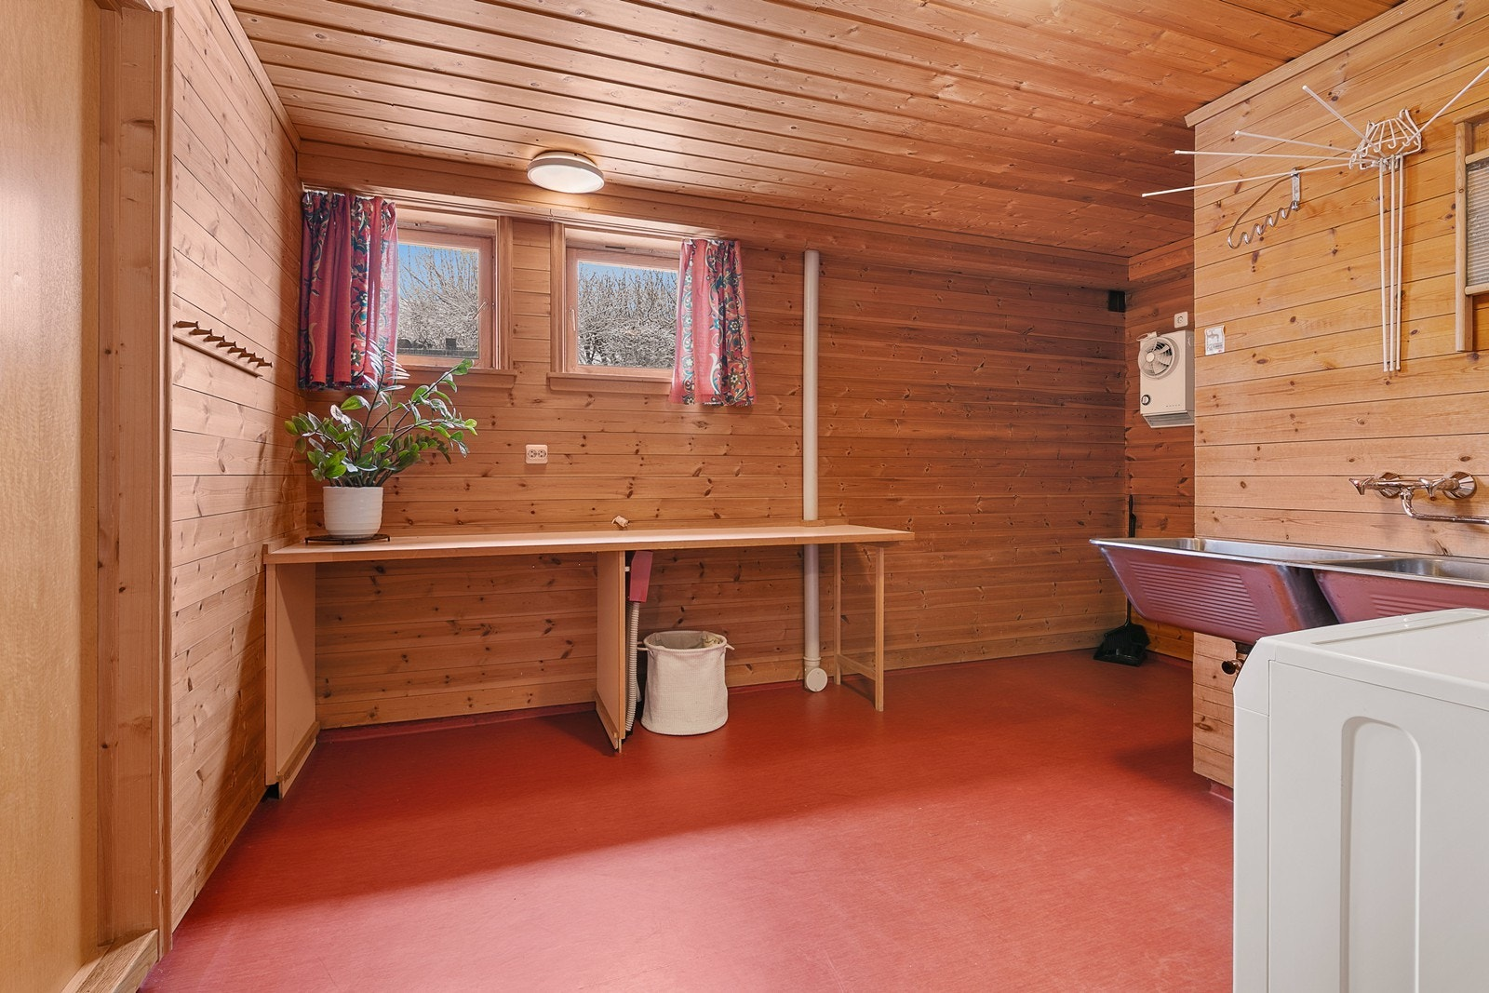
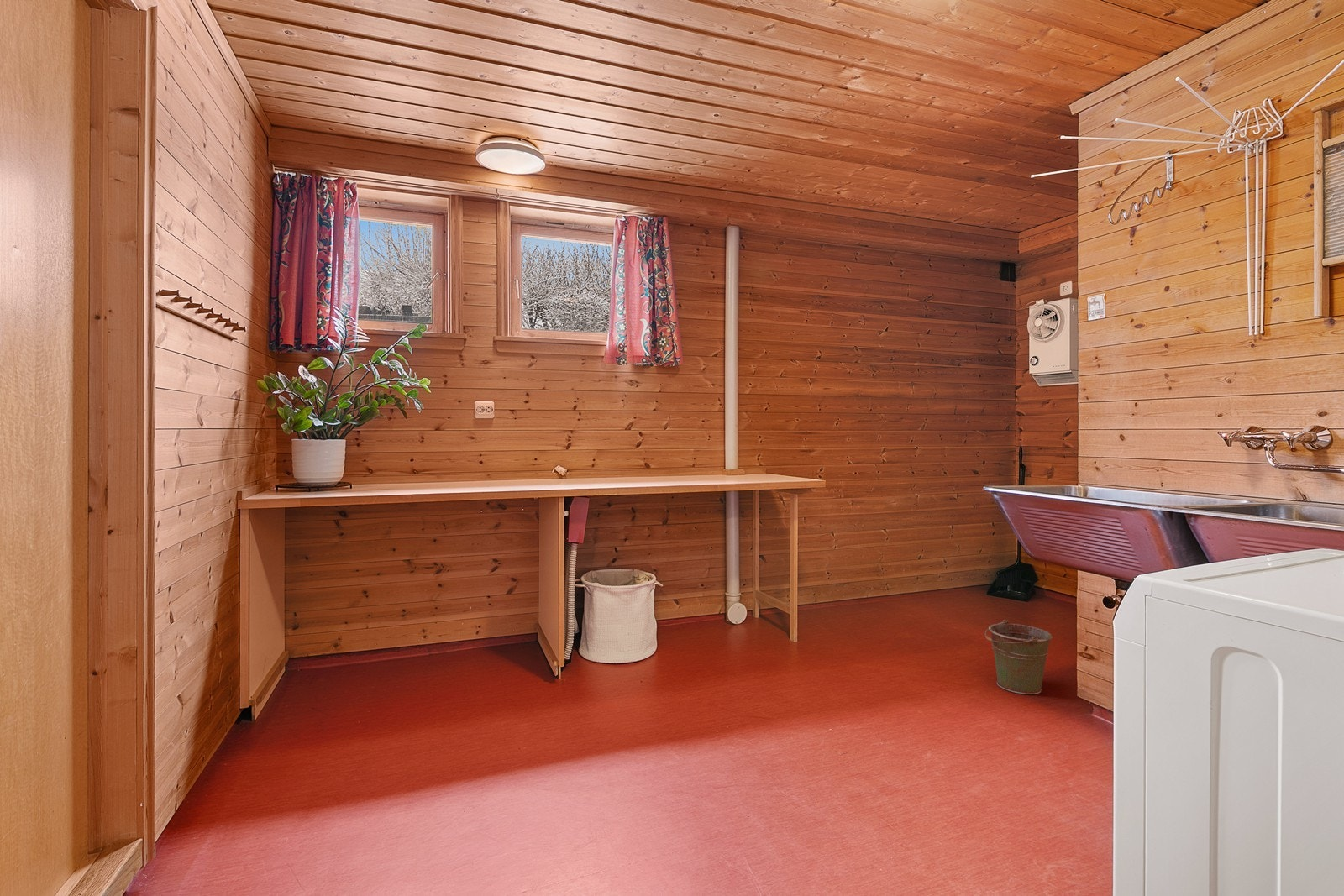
+ bucket [984,619,1053,695]
